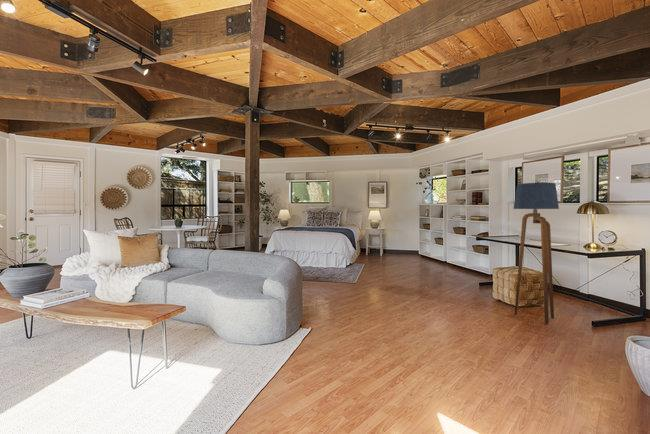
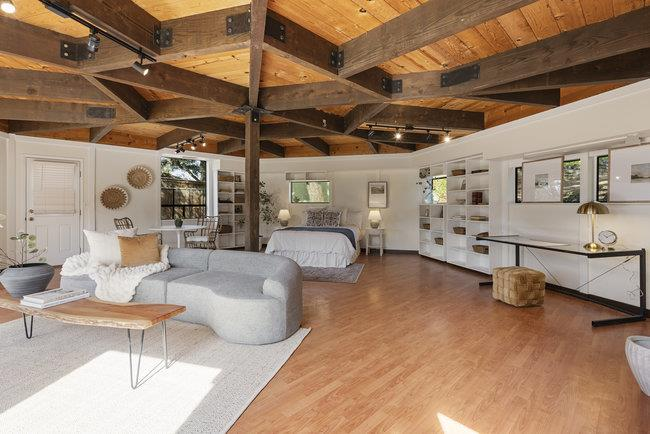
- floor lamp [512,182,560,325]
